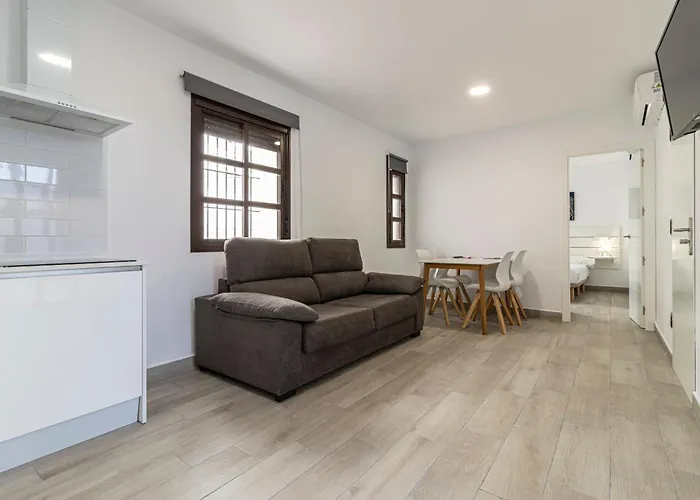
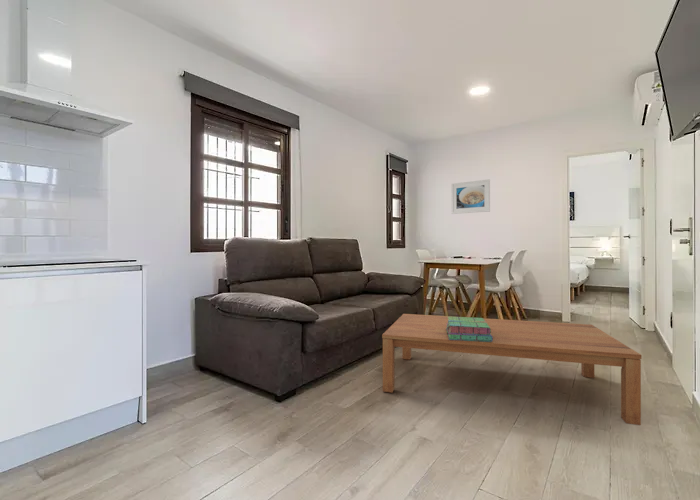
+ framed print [451,178,491,215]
+ stack of books [446,316,493,342]
+ coffee table [381,313,643,426]
